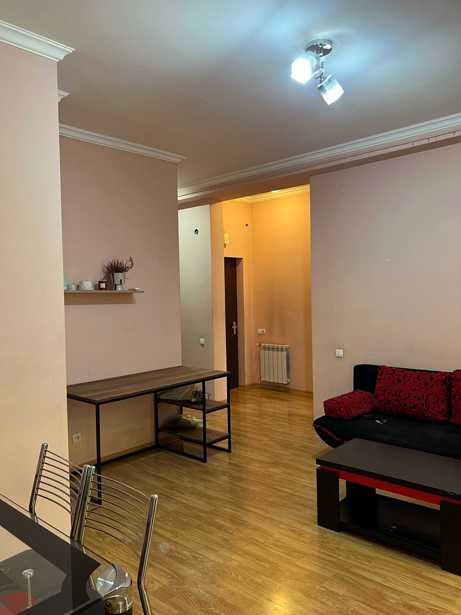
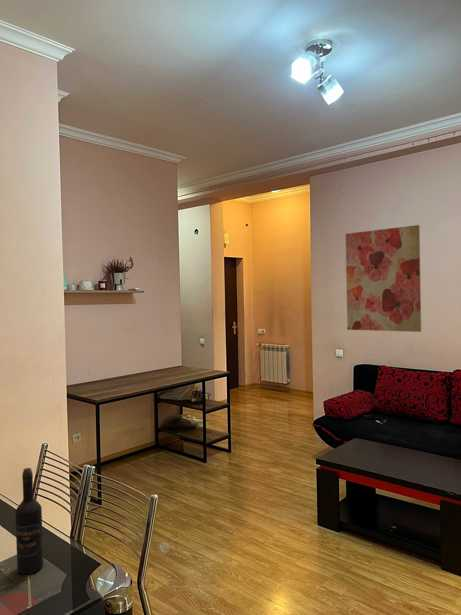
+ wine bottle [14,467,44,575]
+ wall art [345,224,422,333]
